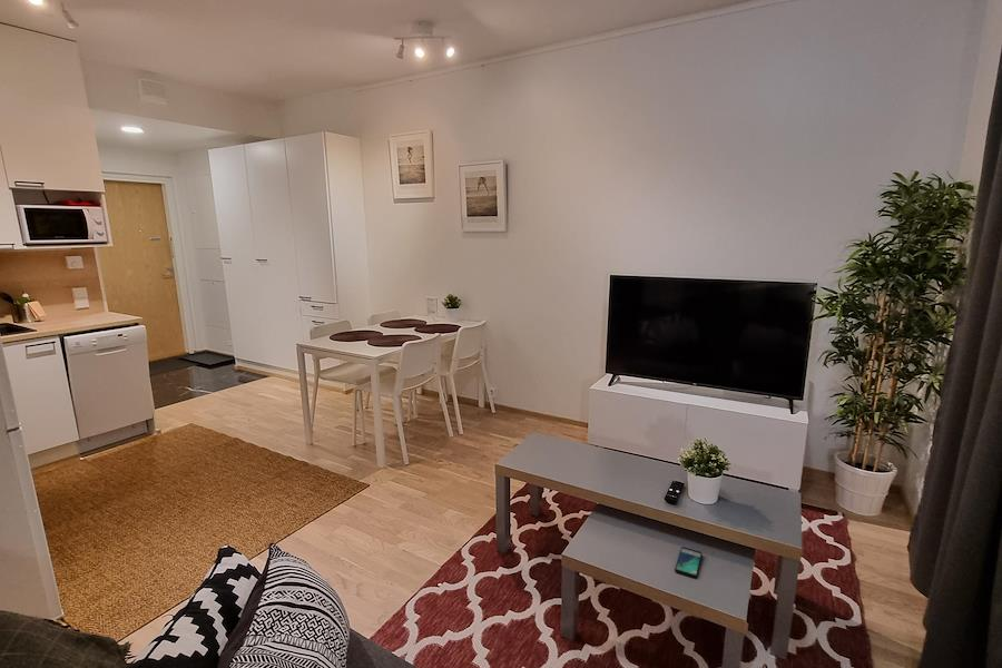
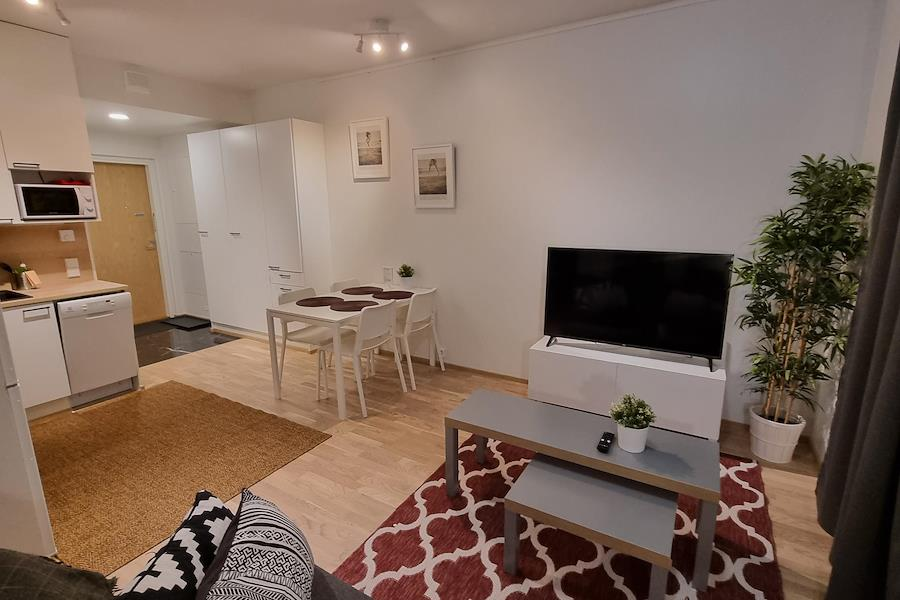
- smartphone [674,546,704,579]
